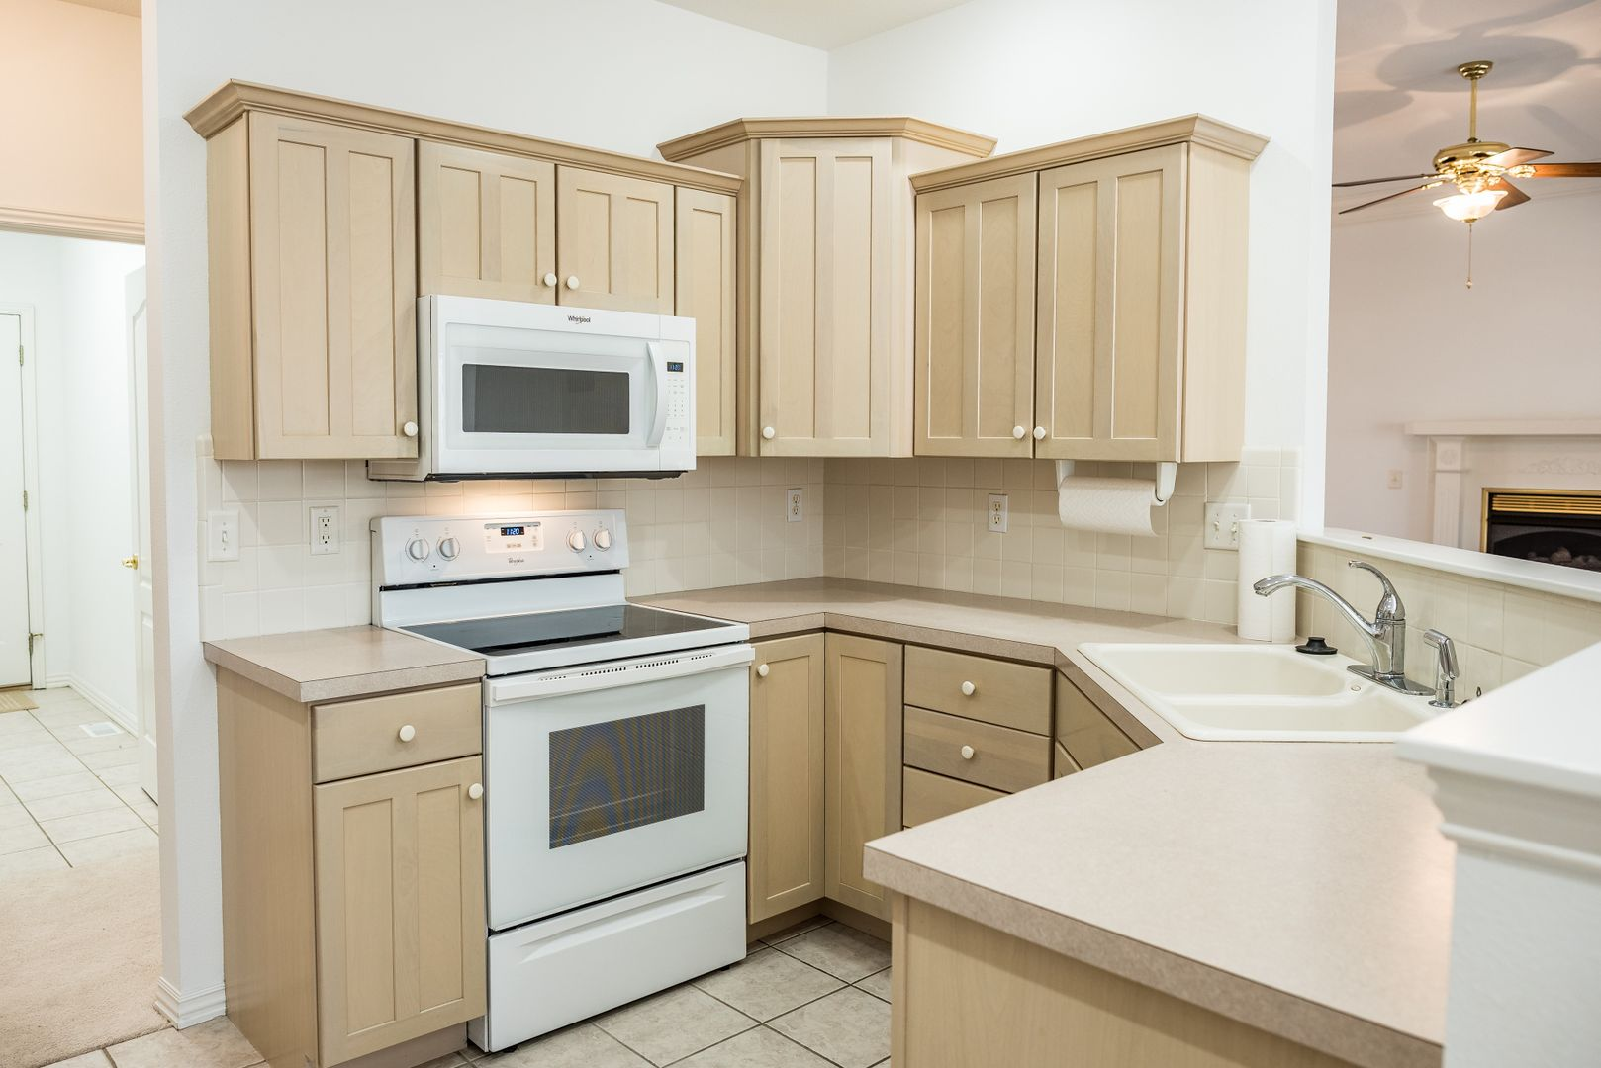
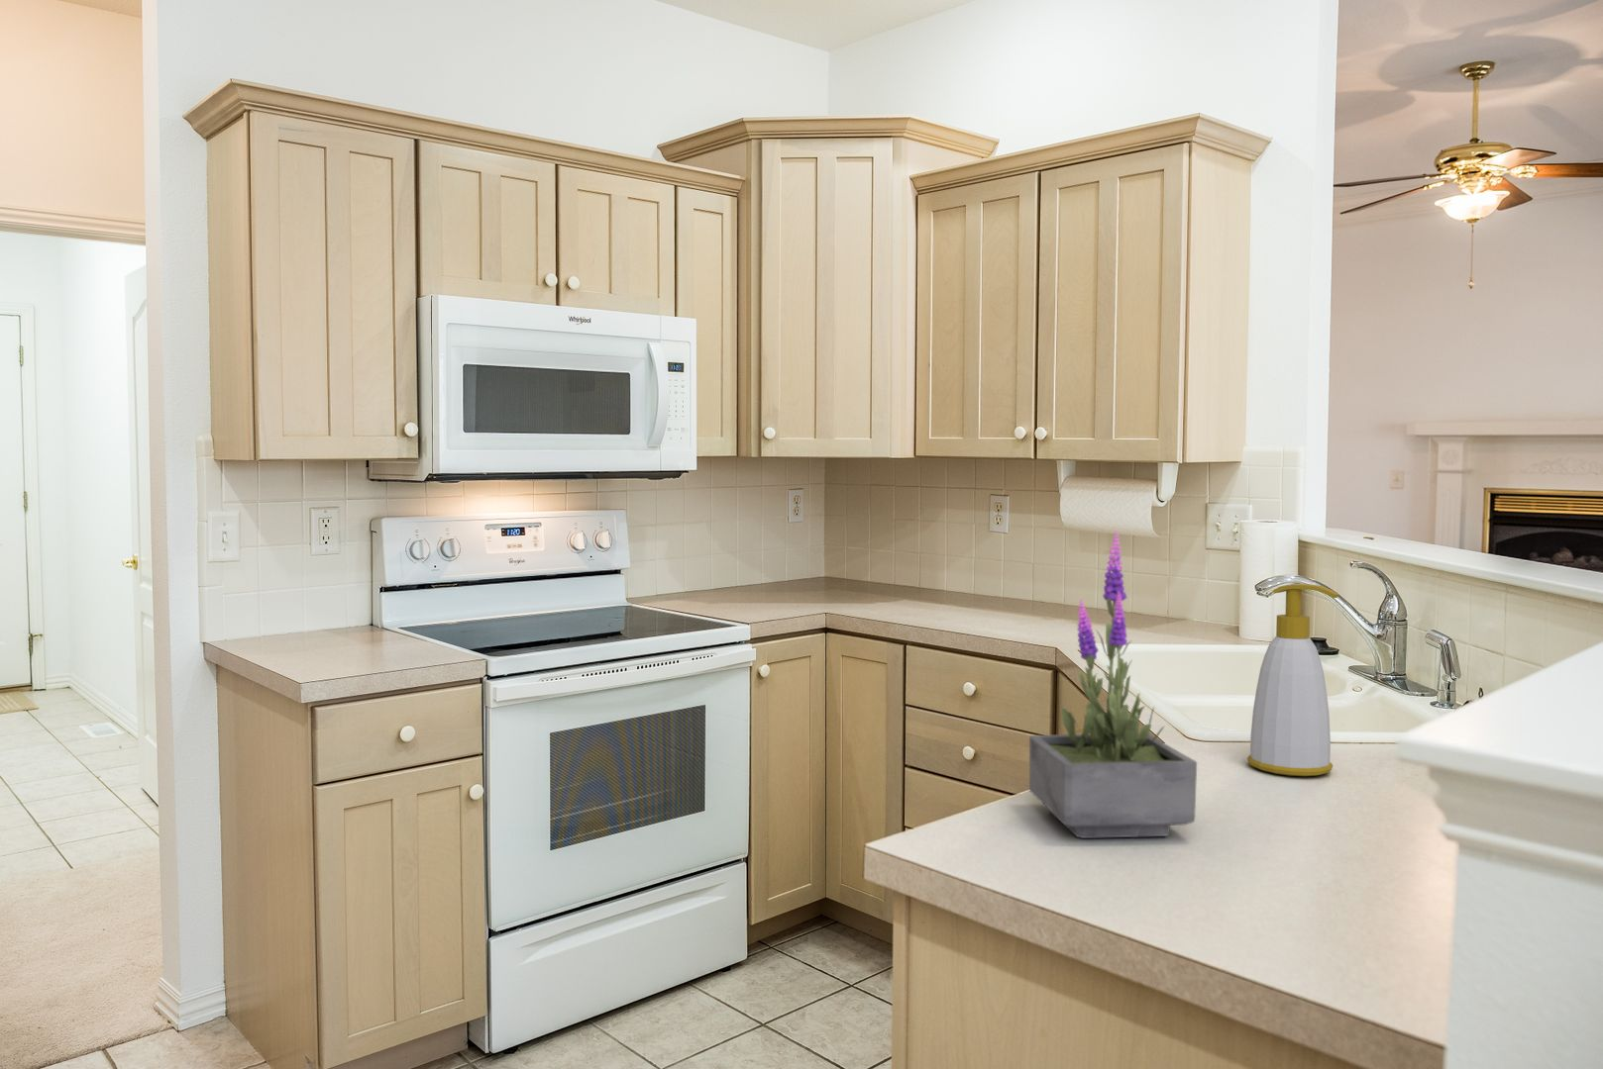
+ soap bottle [1246,583,1339,777]
+ potted plant [1029,530,1198,840]
